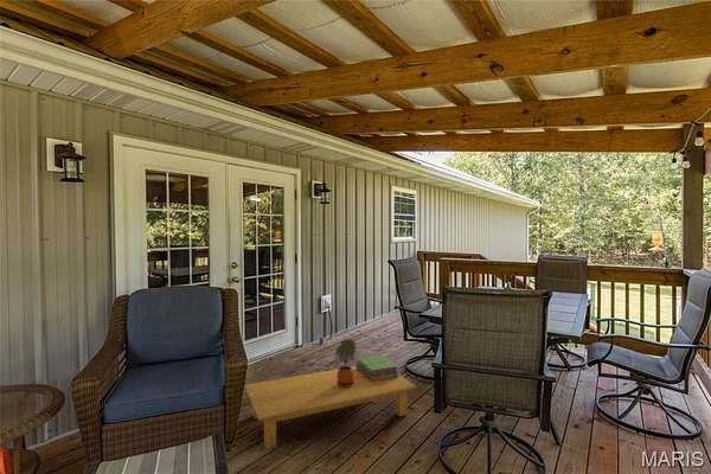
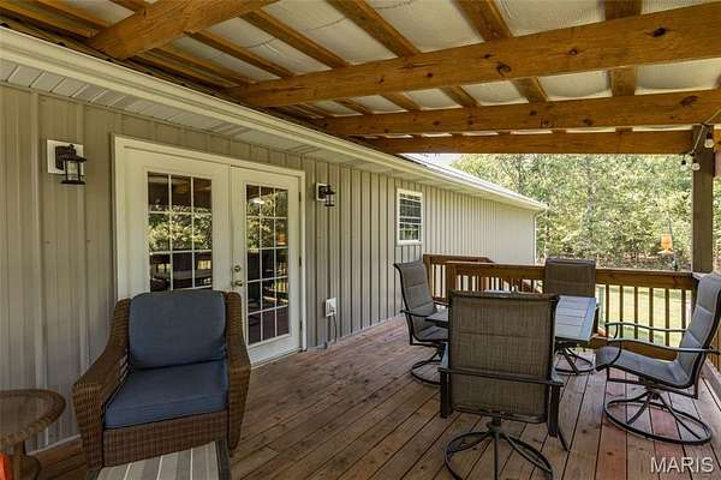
- potted plant [334,338,358,387]
- stack of books [354,354,401,382]
- coffee table [243,365,417,450]
